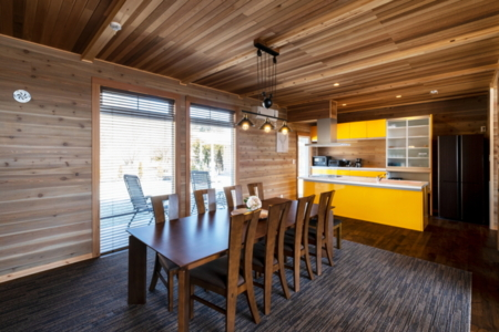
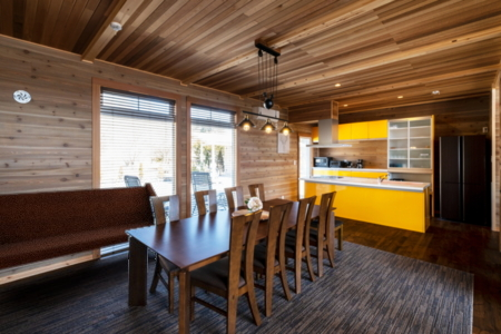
+ bench [0,181,168,272]
